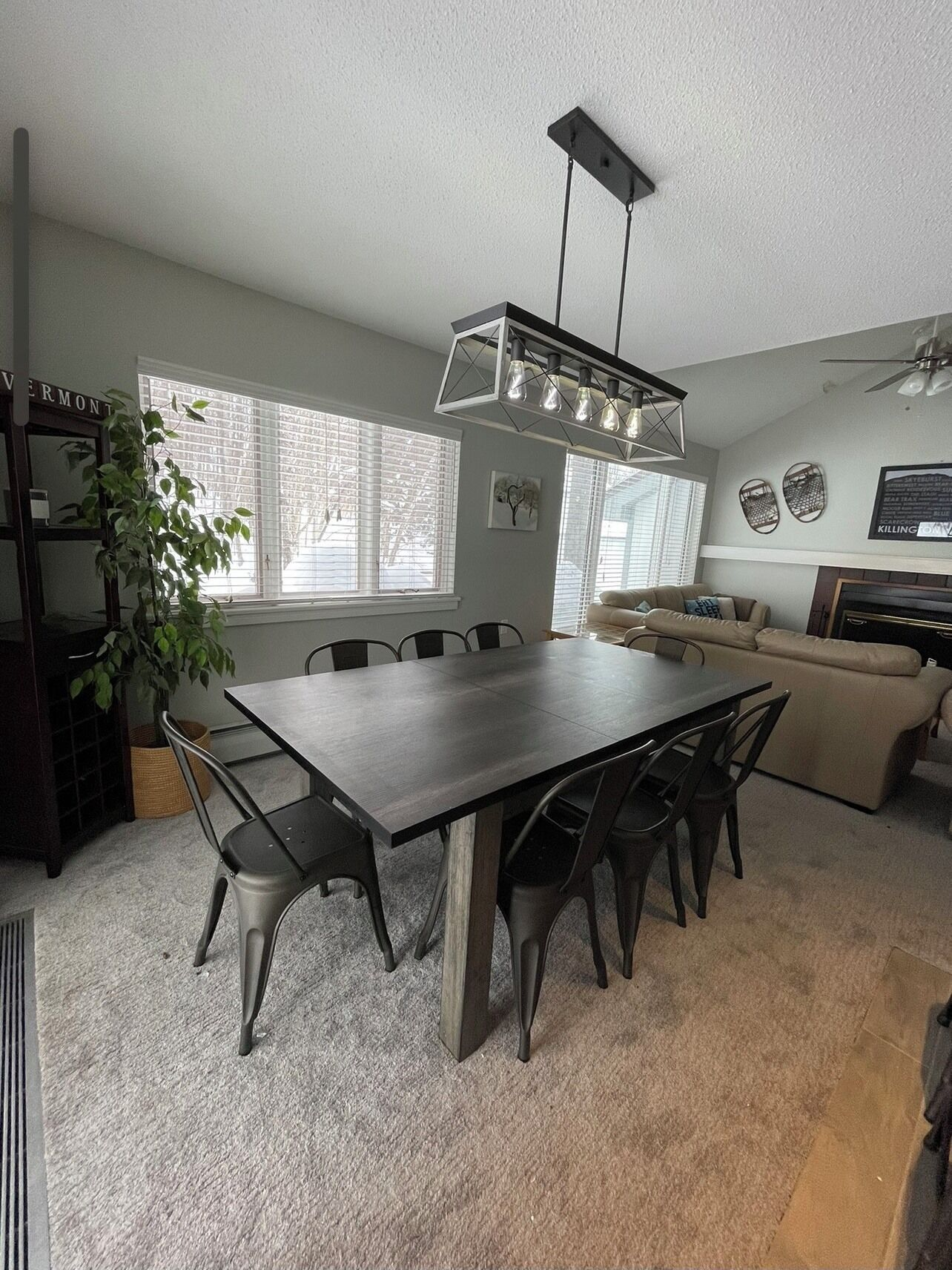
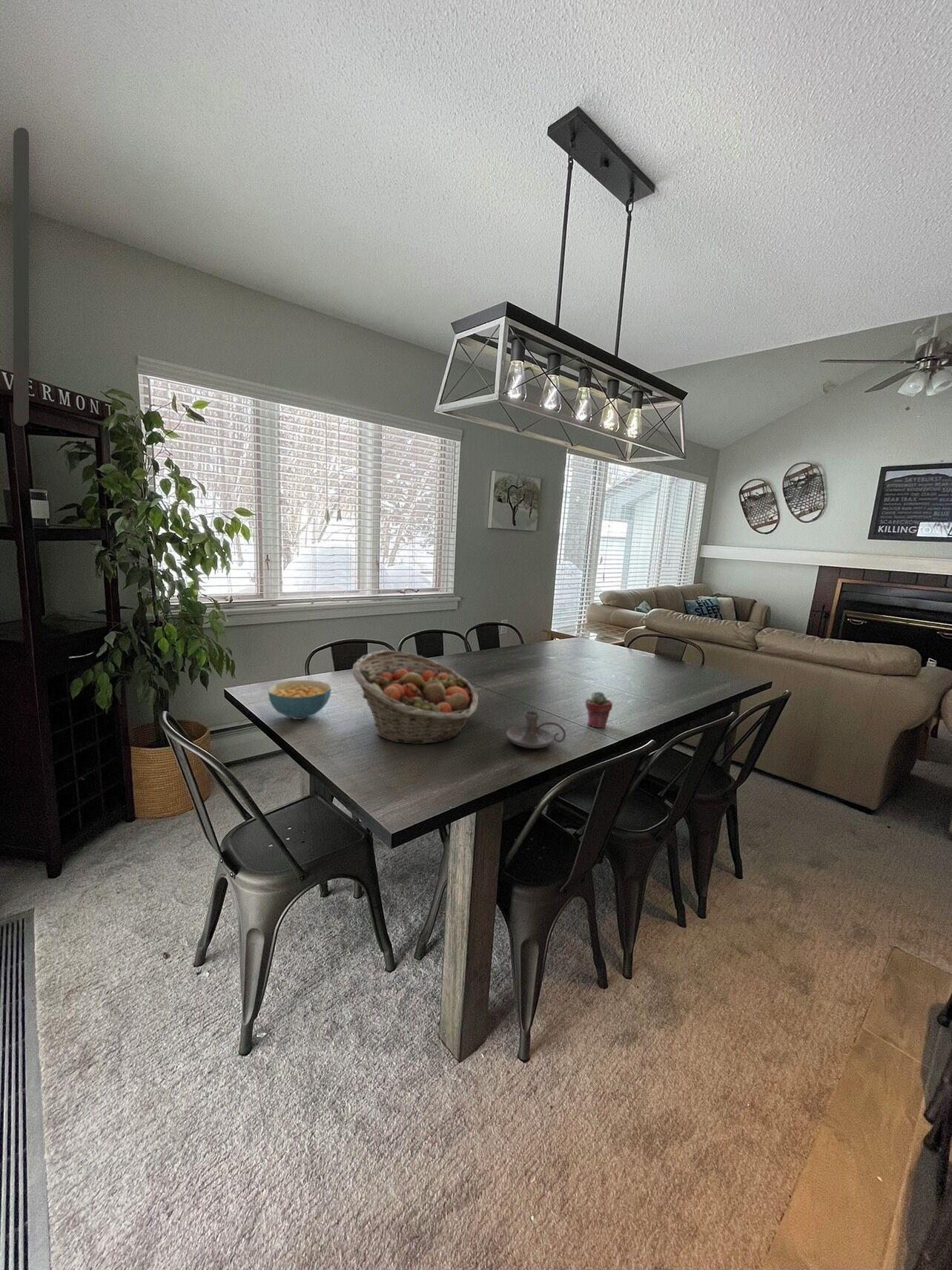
+ potted succulent [584,691,613,728]
+ fruit basket [351,650,479,745]
+ cereal bowl [267,680,332,720]
+ candle holder [506,710,566,749]
